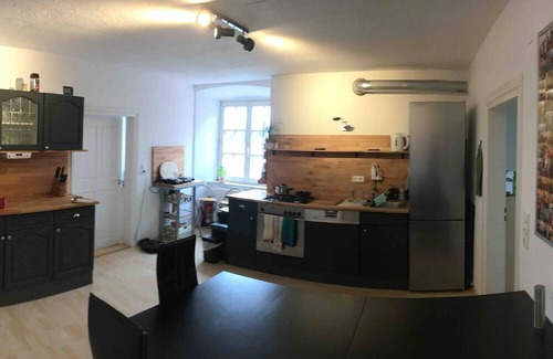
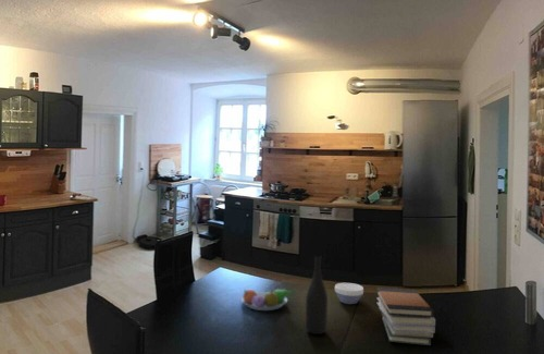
+ book stack [375,286,436,346]
+ wine bottle [305,255,329,335]
+ bowl [334,282,364,305]
+ fruit bowl [240,289,294,312]
